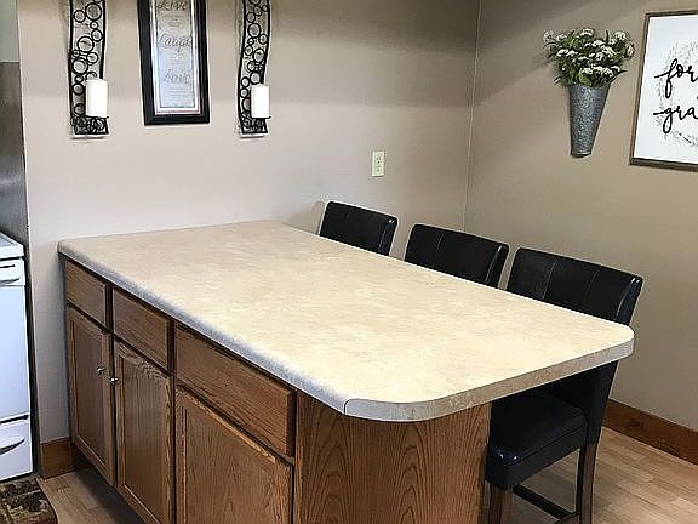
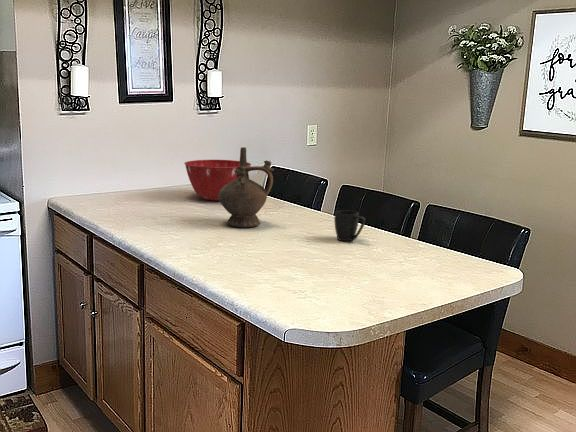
+ mug [333,209,366,242]
+ mixing bowl [183,159,252,202]
+ ceremonial vessel [219,146,275,228]
